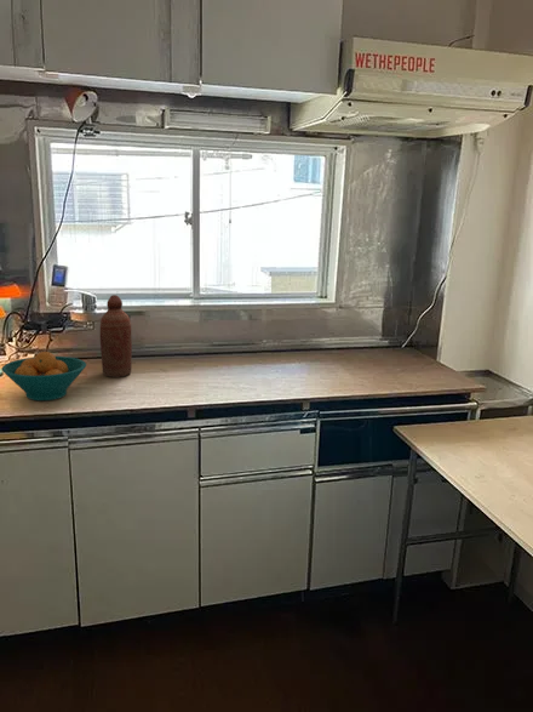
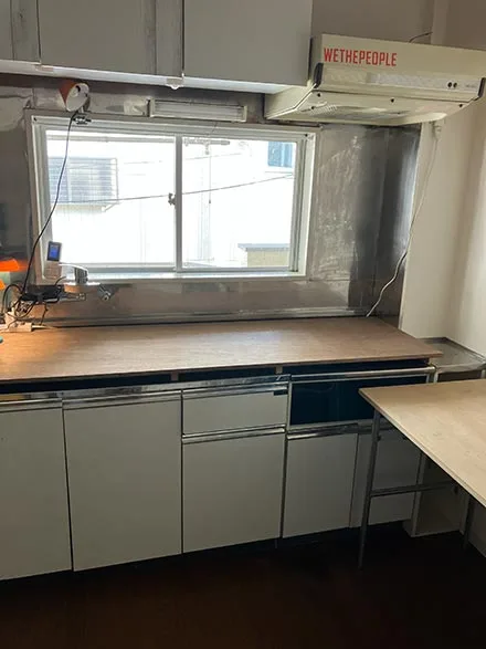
- bottle [99,294,133,378]
- fruit bowl [0,351,87,401]
